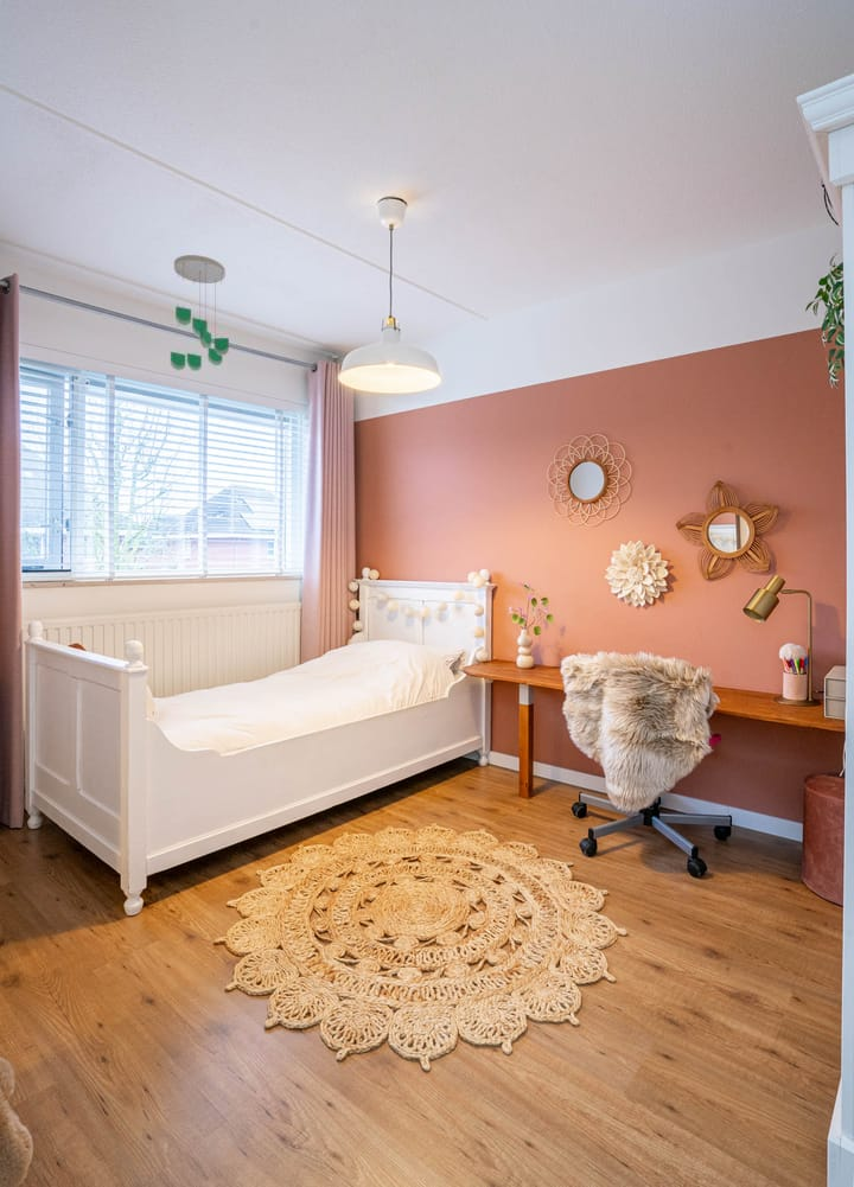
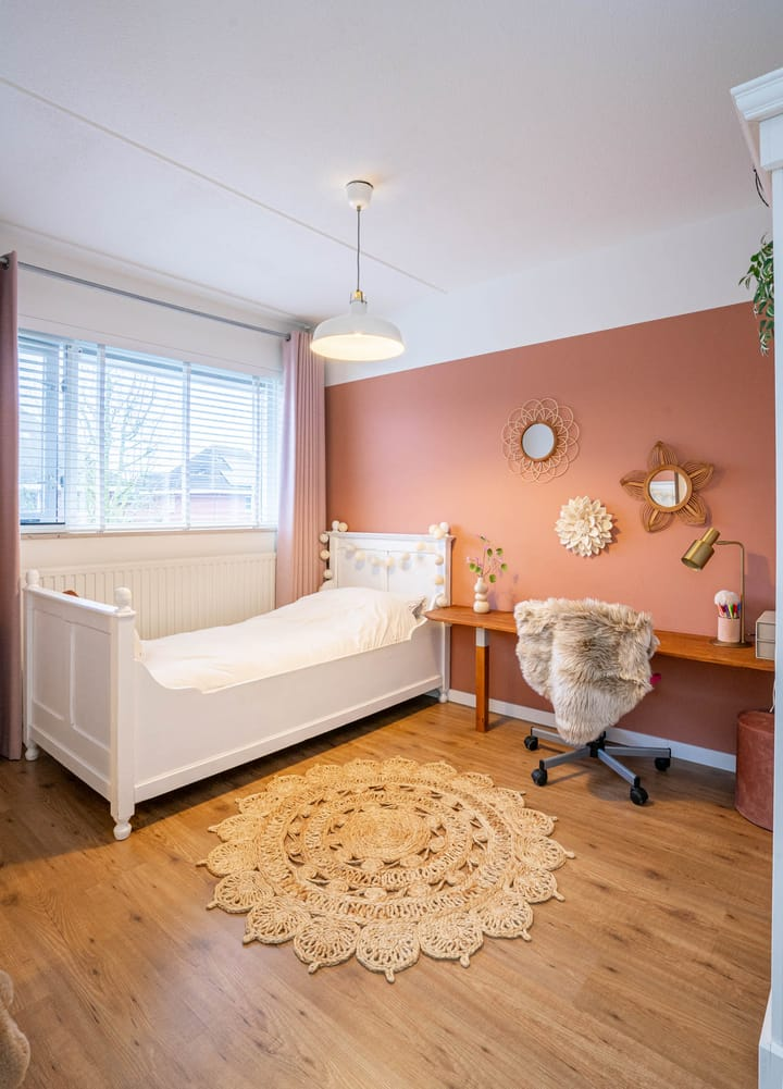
- ceiling mobile [170,254,230,372]
